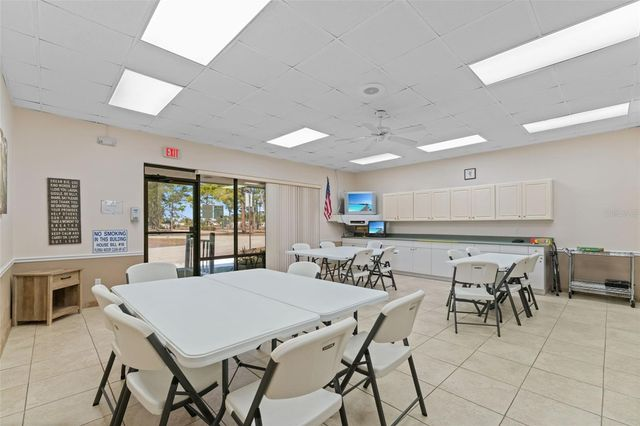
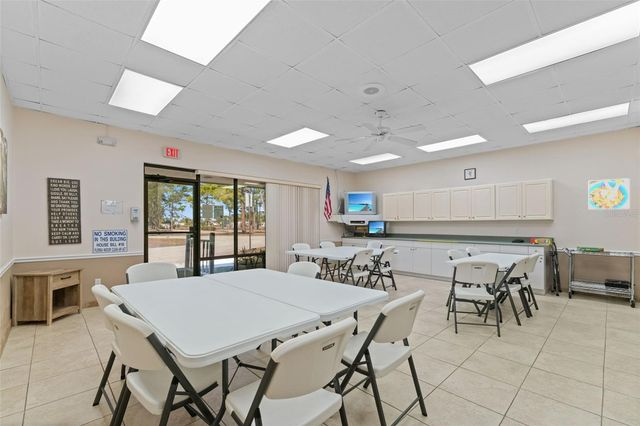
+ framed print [588,177,631,210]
